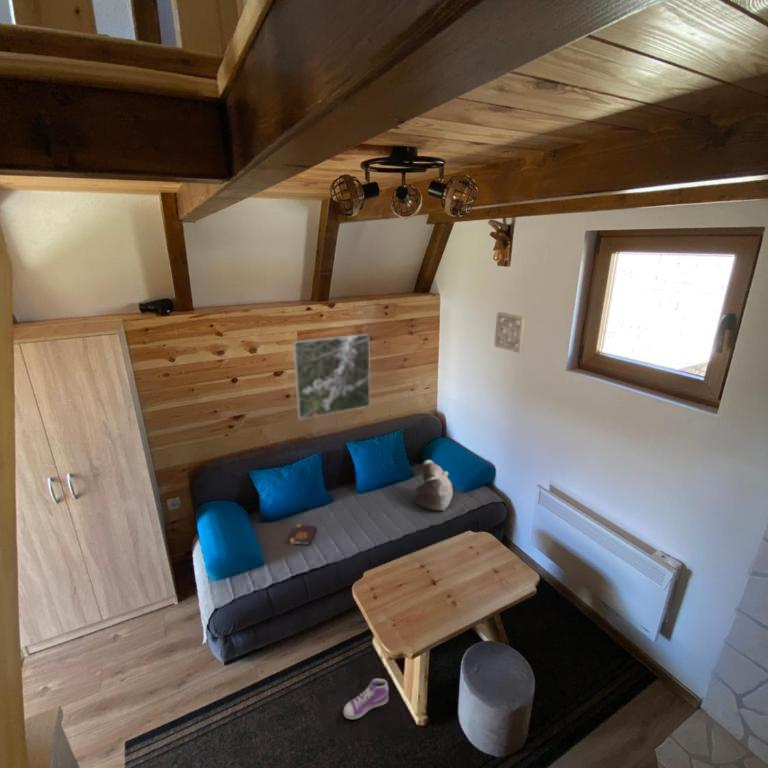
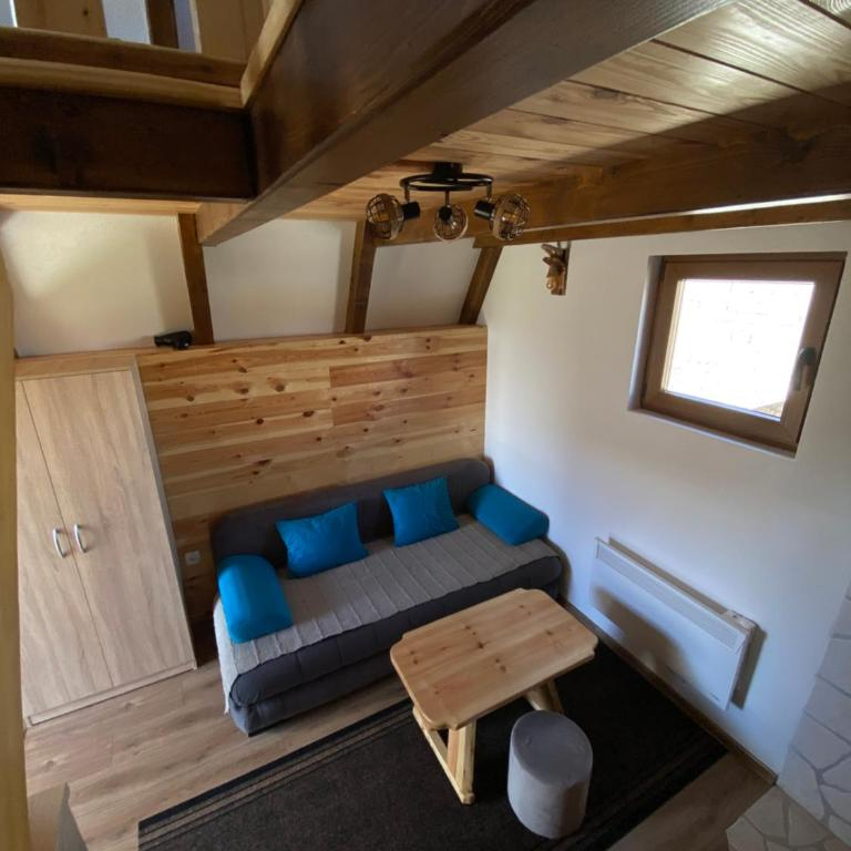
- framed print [292,333,371,421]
- sneaker [342,678,390,720]
- stuffed animal [411,459,454,512]
- book [289,523,317,546]
- wall ornament [494,311,526,354]
